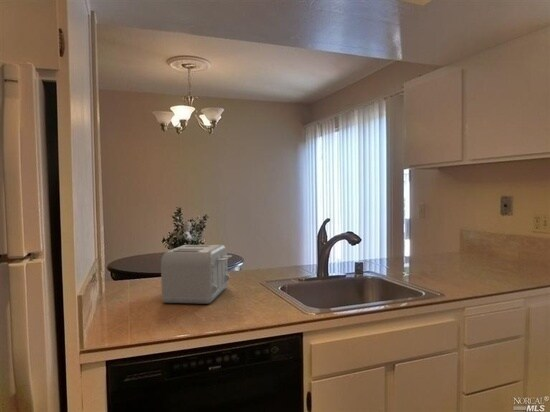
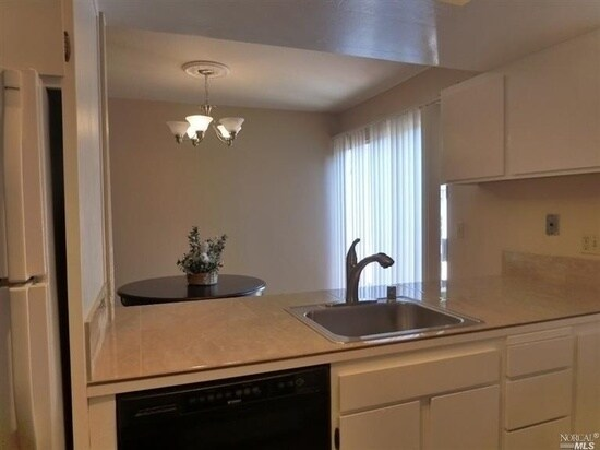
- toaster [160,244,233,305]
